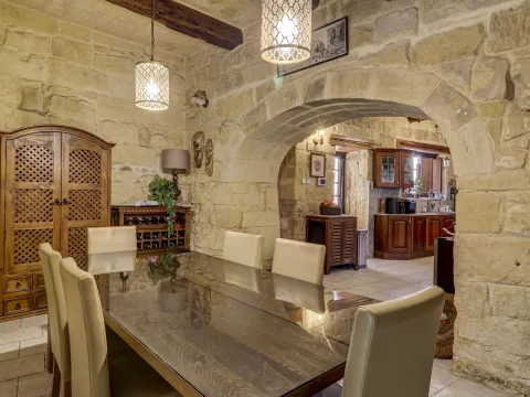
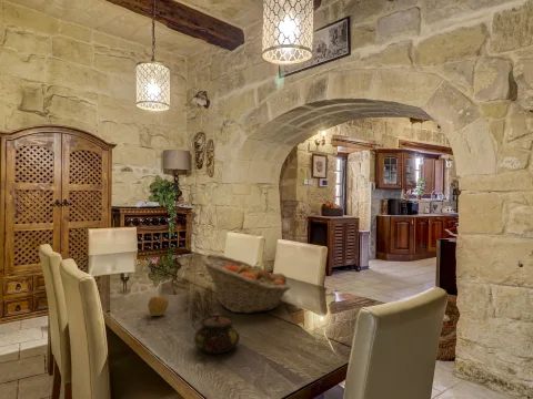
+ apple [147,295,170,317]
+ fruit basket [200,254,292,315]
+ teapot [193,313,241,355]
